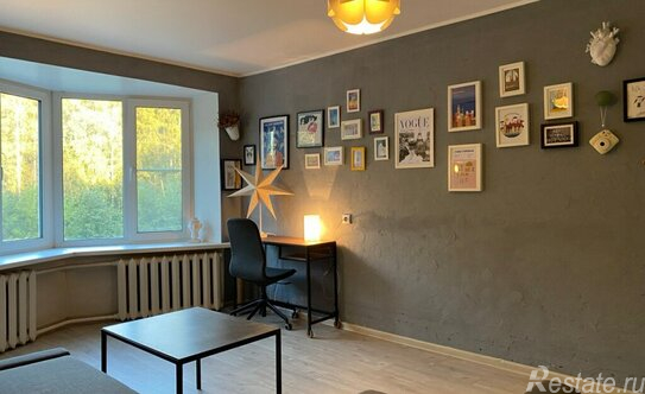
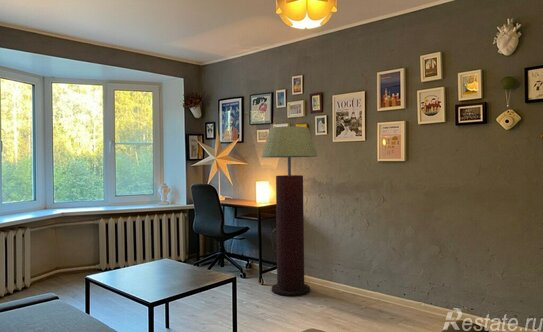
+ floor lamp [261,125,318,297]
